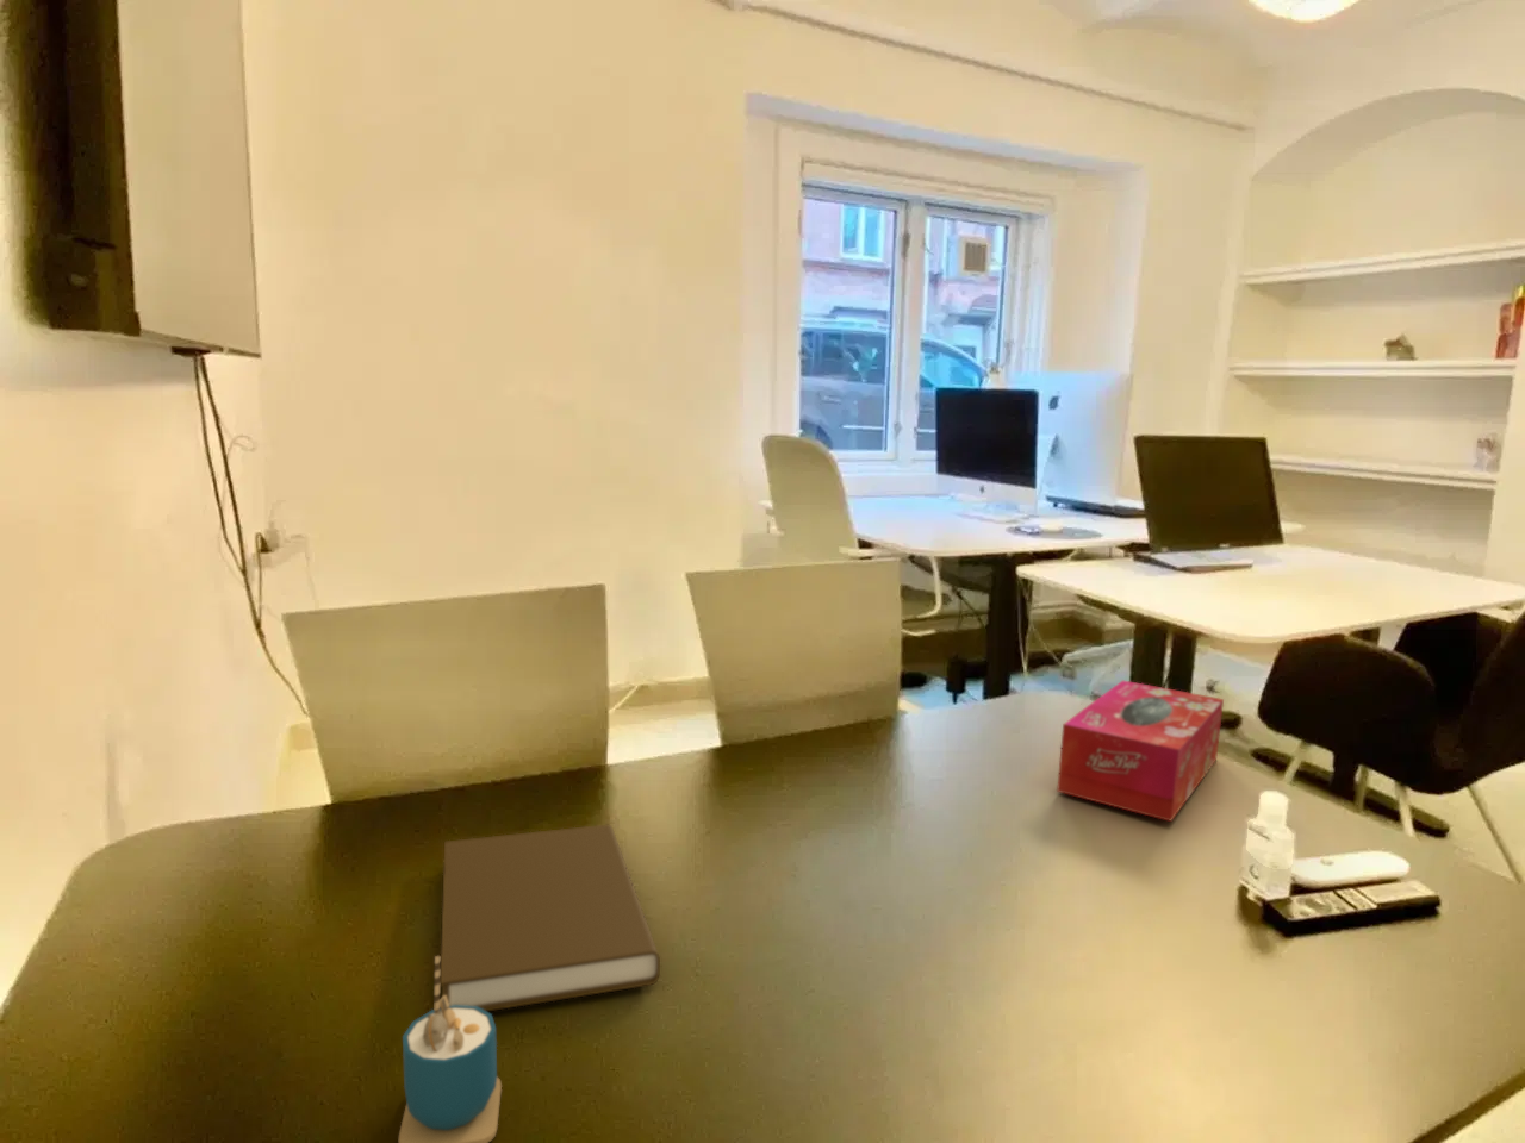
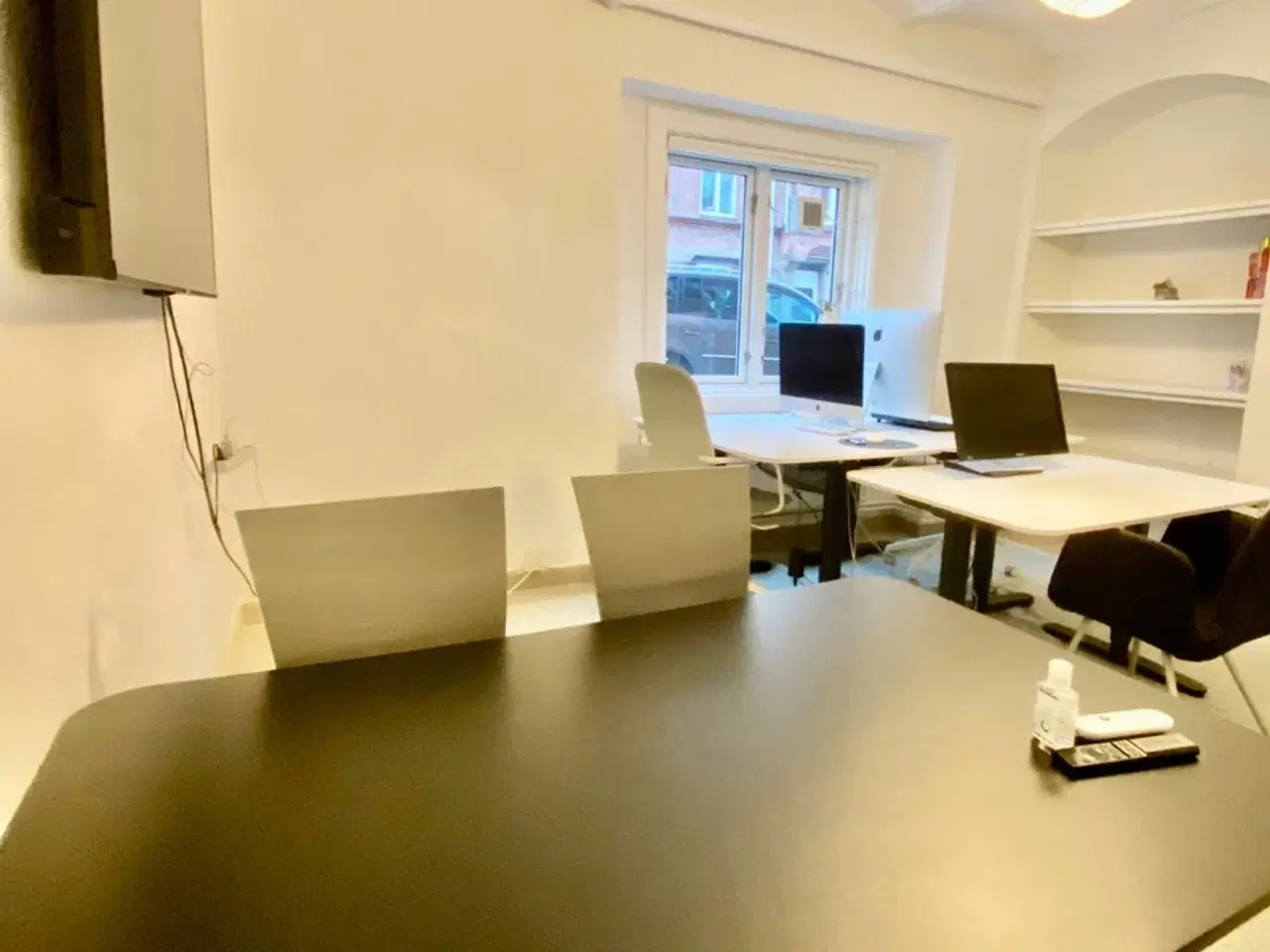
- cup [397,955,503,1143]
- book [439,824,662,1012]
- tissue box [1055,678,1225,822]
